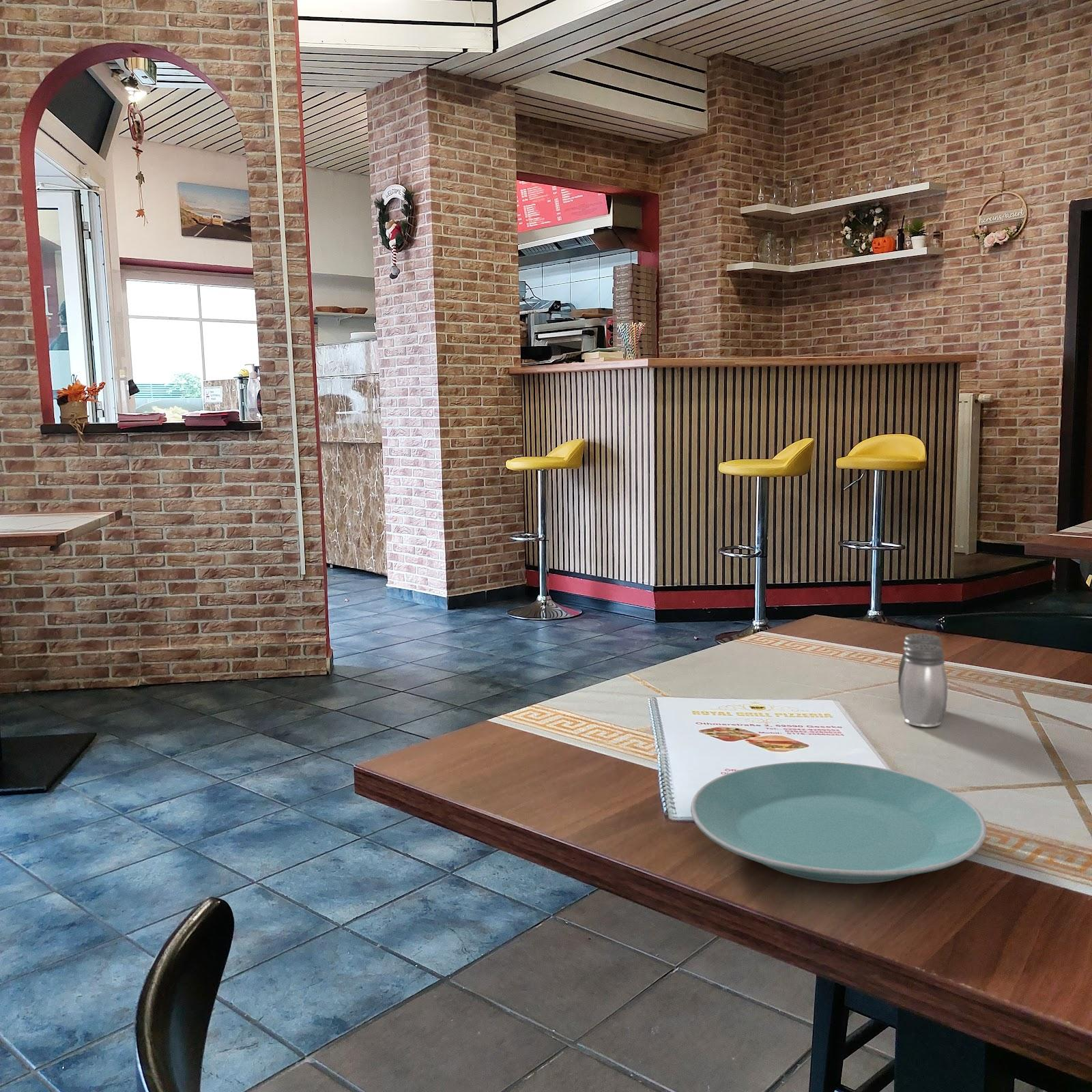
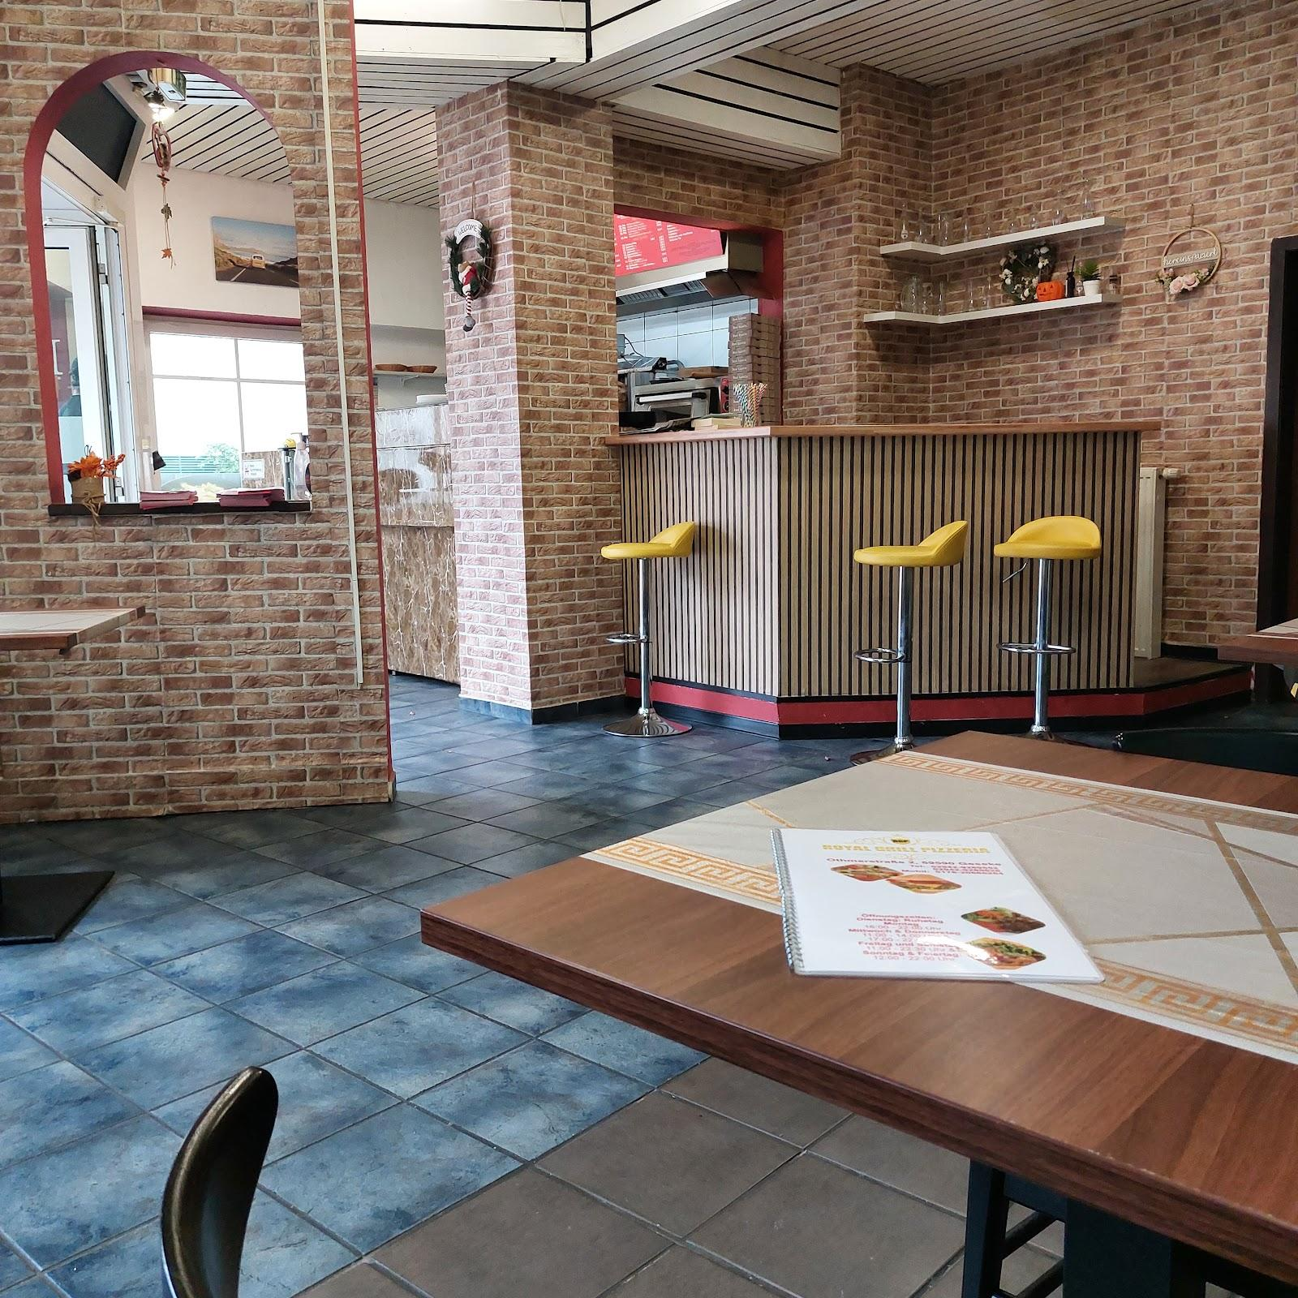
- salt and pepper shaker [897,633,948,728]
- plate [690,761,988,885]
